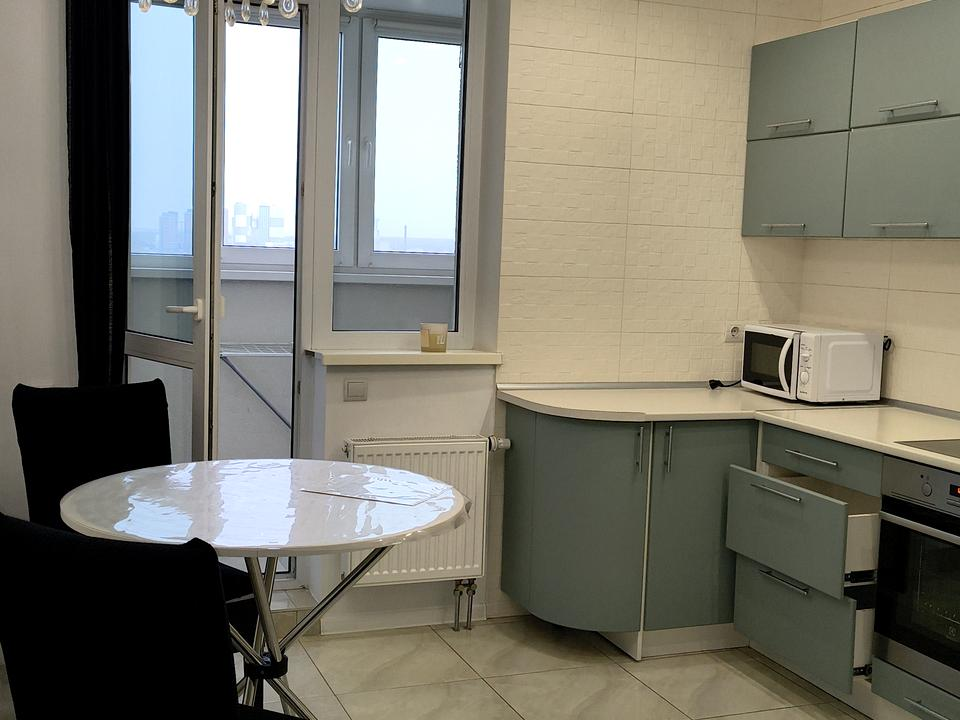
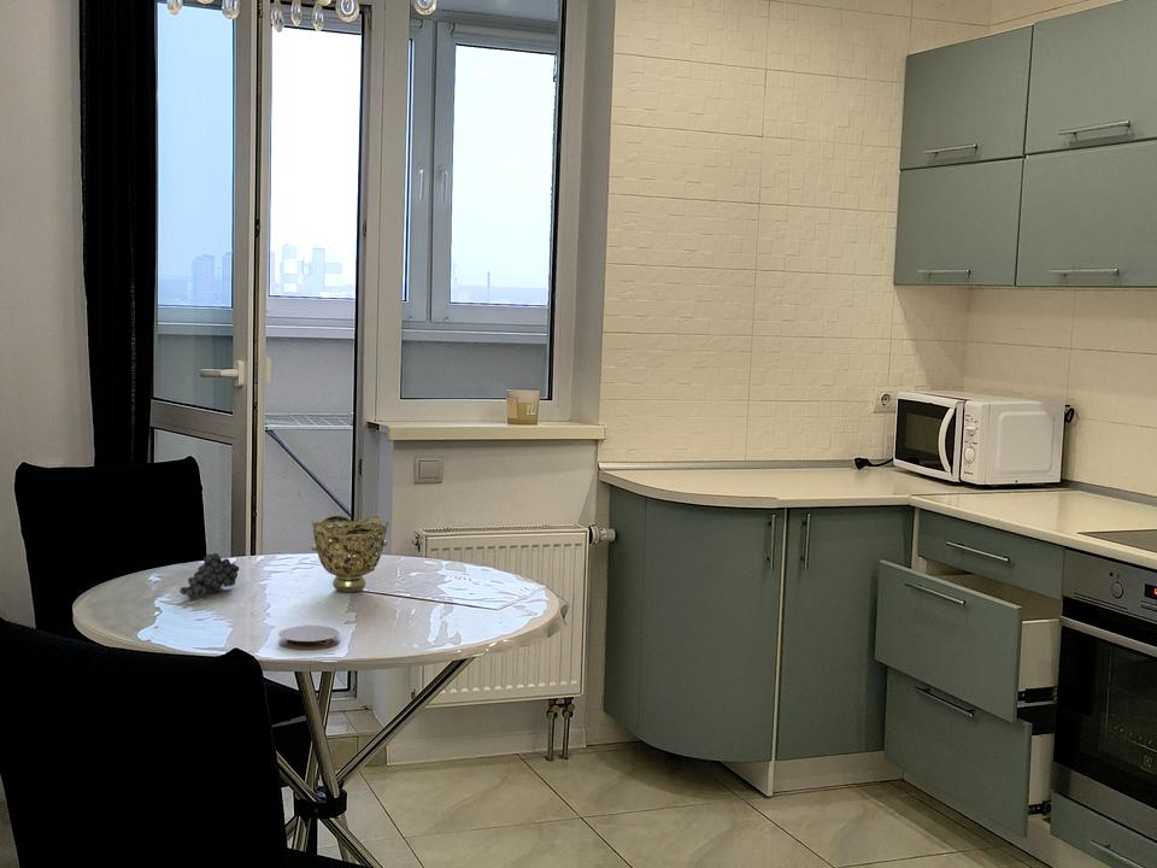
+ fruit [178,552,240,600]
+ coaster [277,624,341,651]
+ decorative bowl [311,515,389,593]
